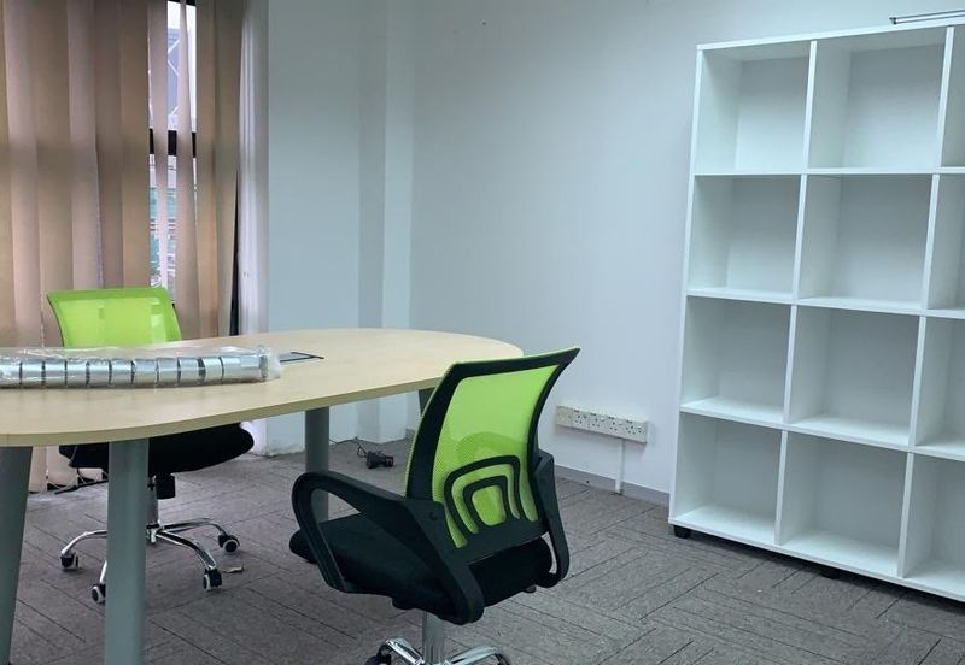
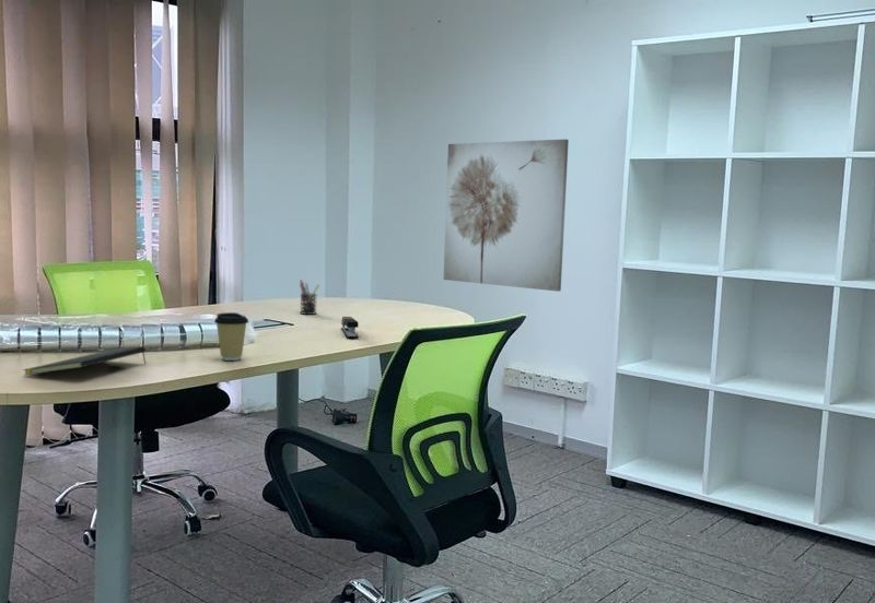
+ wall art [443,138,570,293]
+ stapler [340,316,360,339]
+ notepad [22,345,148,377]
+ coffee cup [213,311,249,362]
+ pen holder [299,279,320,316]
